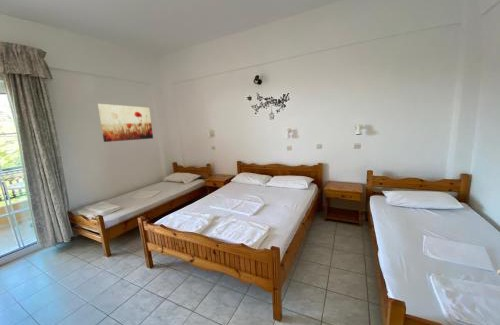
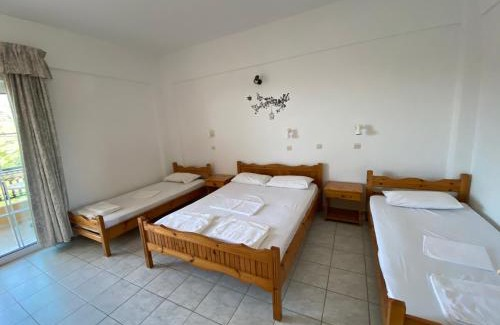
- wall art [97,103,154,143]
